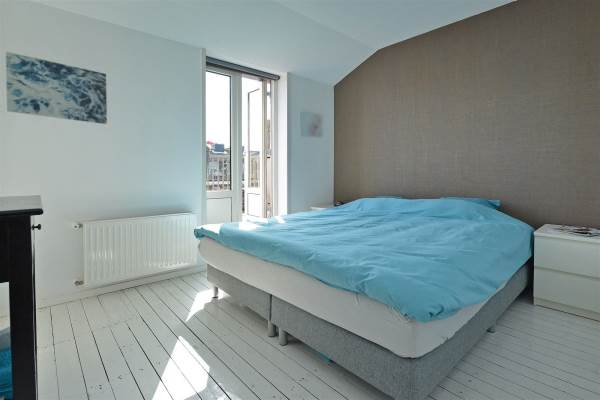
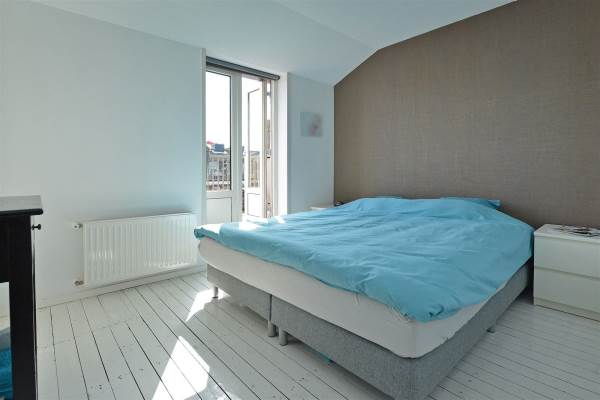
- wall art [5,51,108,125]
